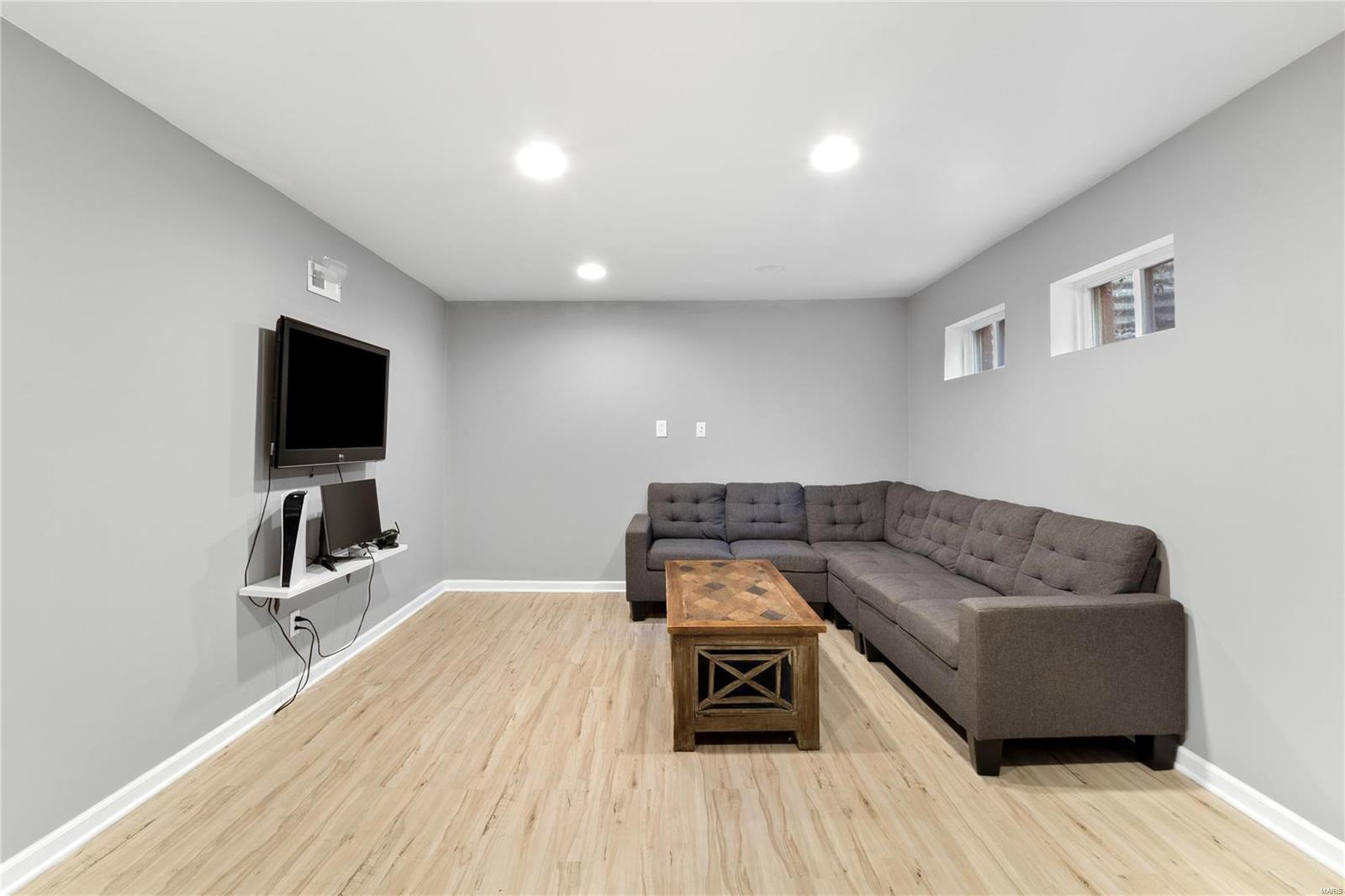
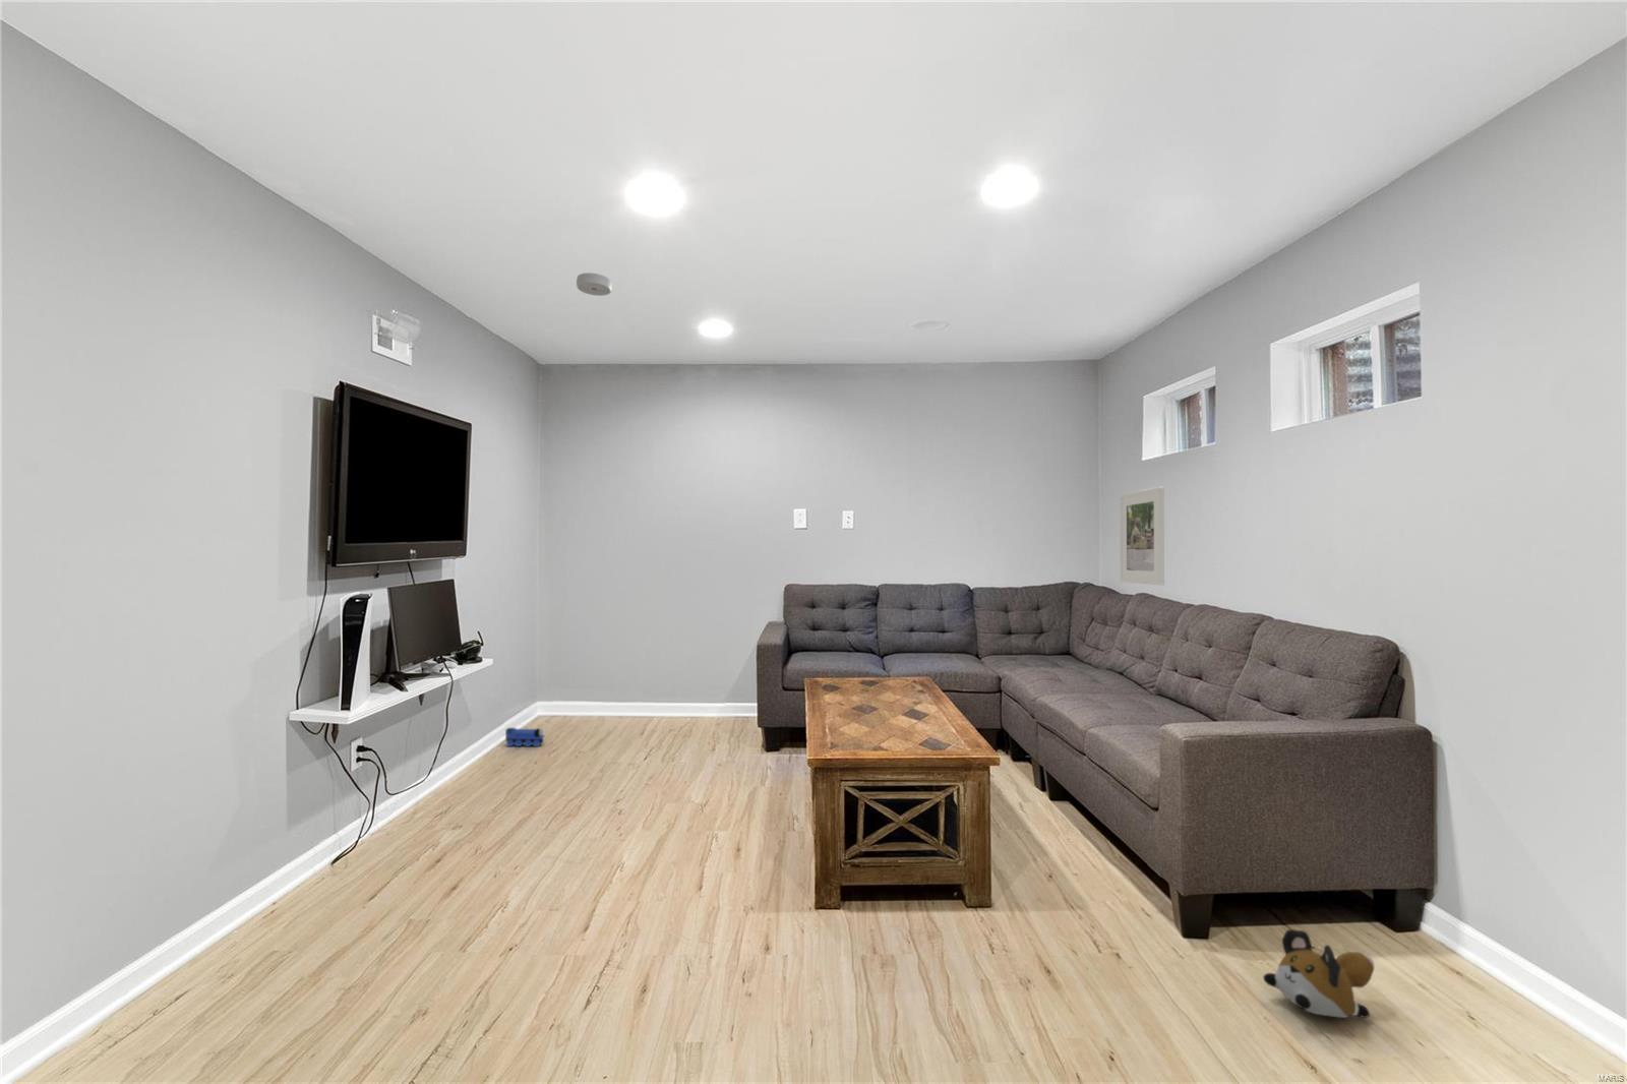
+ plush toy [1262,928,1375,1019]
+ smoke detector [576,271,613,296]
+ toy train [504,727,546,748]
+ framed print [1119,486,1165,586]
